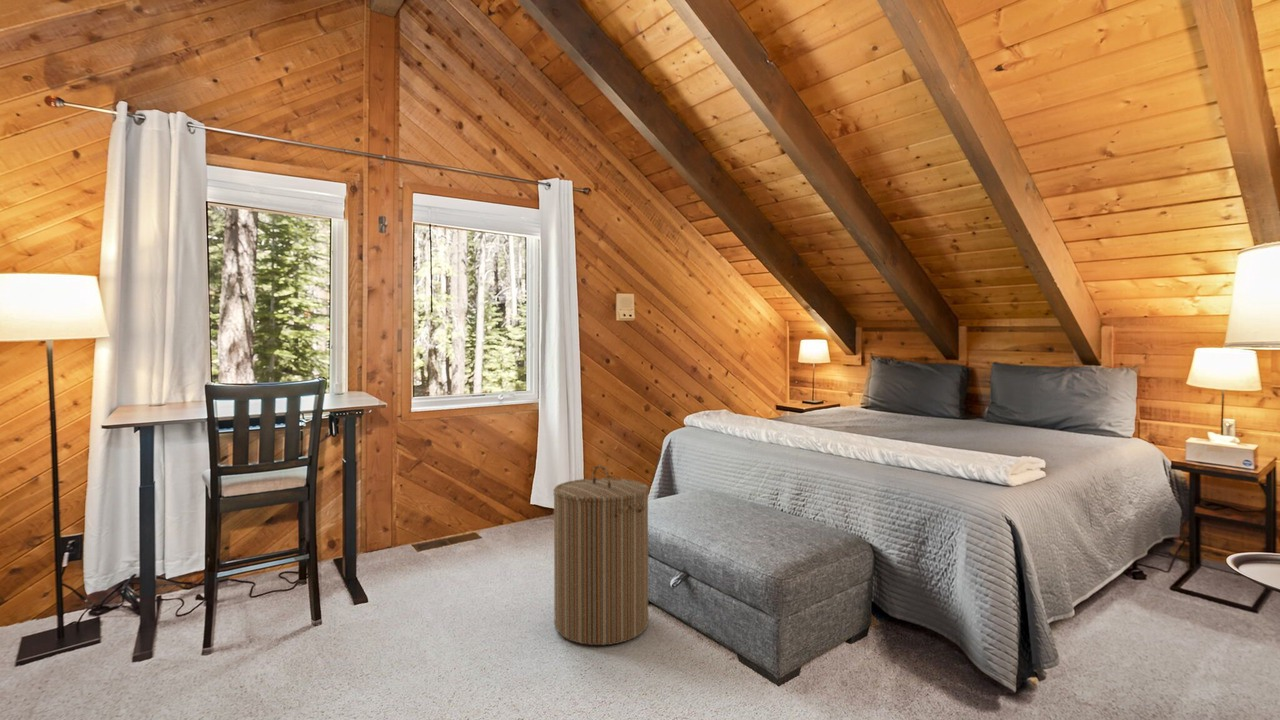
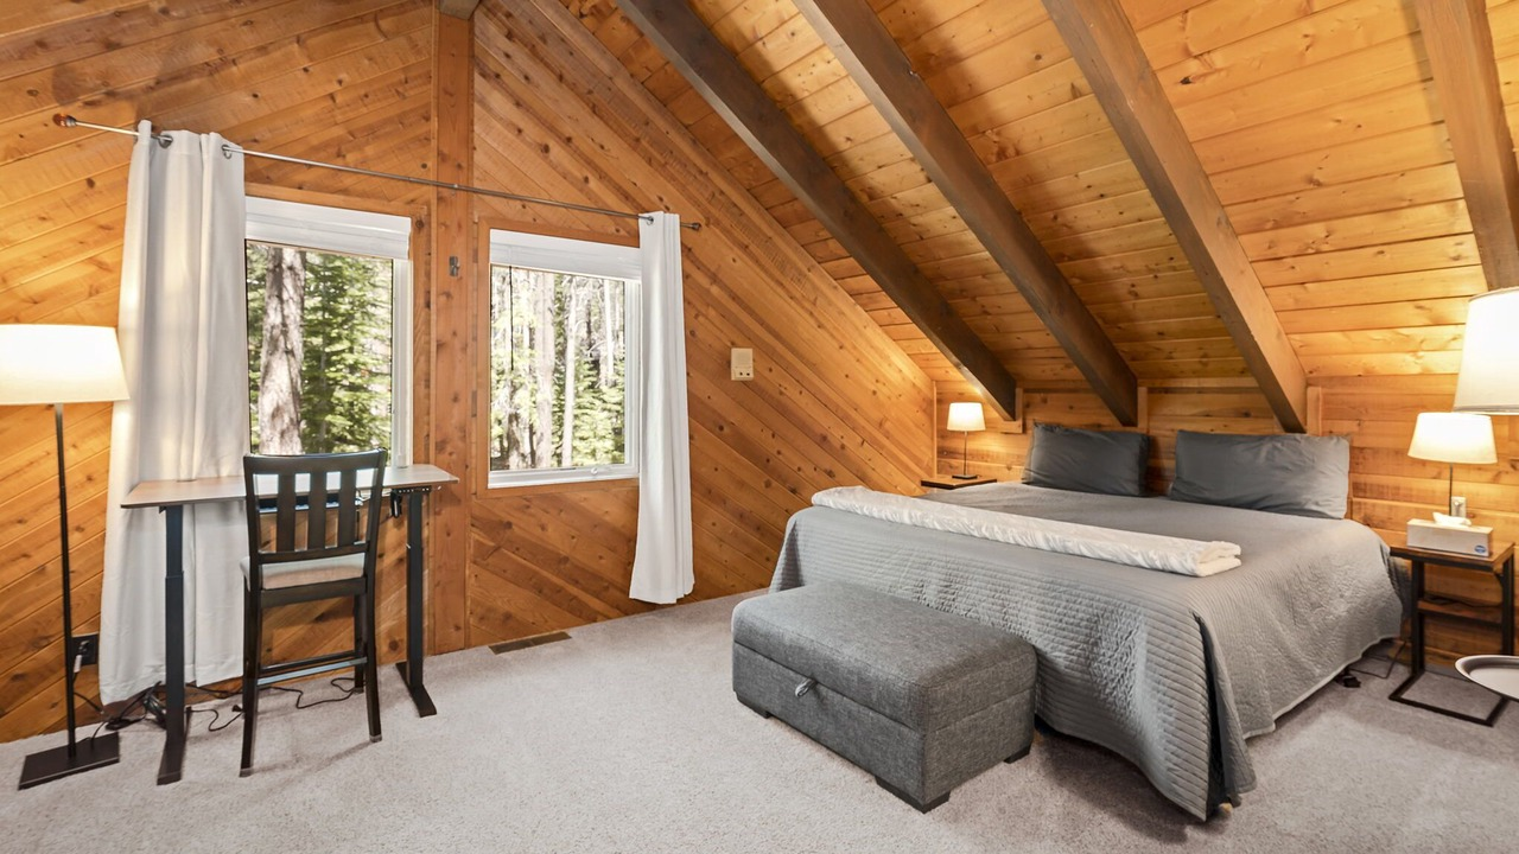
- laundry hamper [552,464,650,646]
